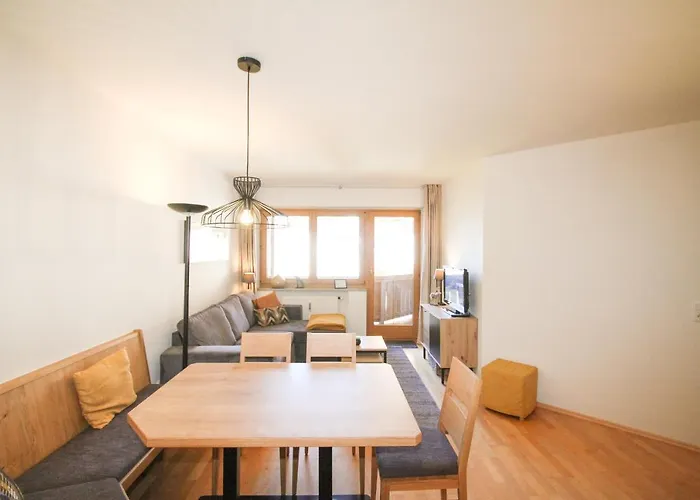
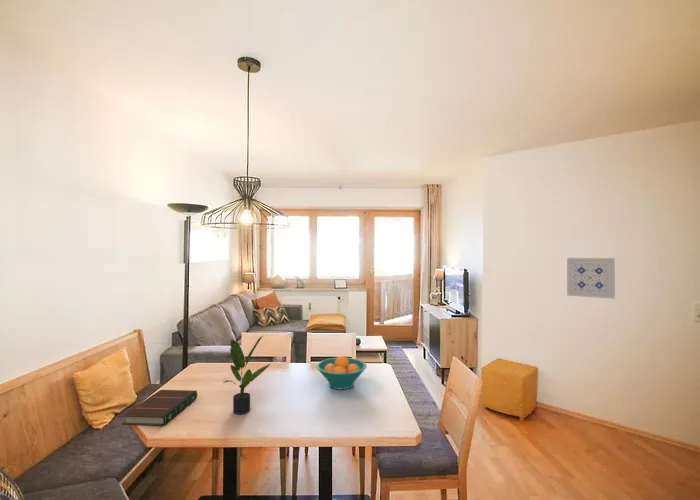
+ book [120,389,198,427]
+ fruit bowl [315,355,368,390]
+ potted plant [222,335,272,415]
+ wall art [566,257,616,300]
